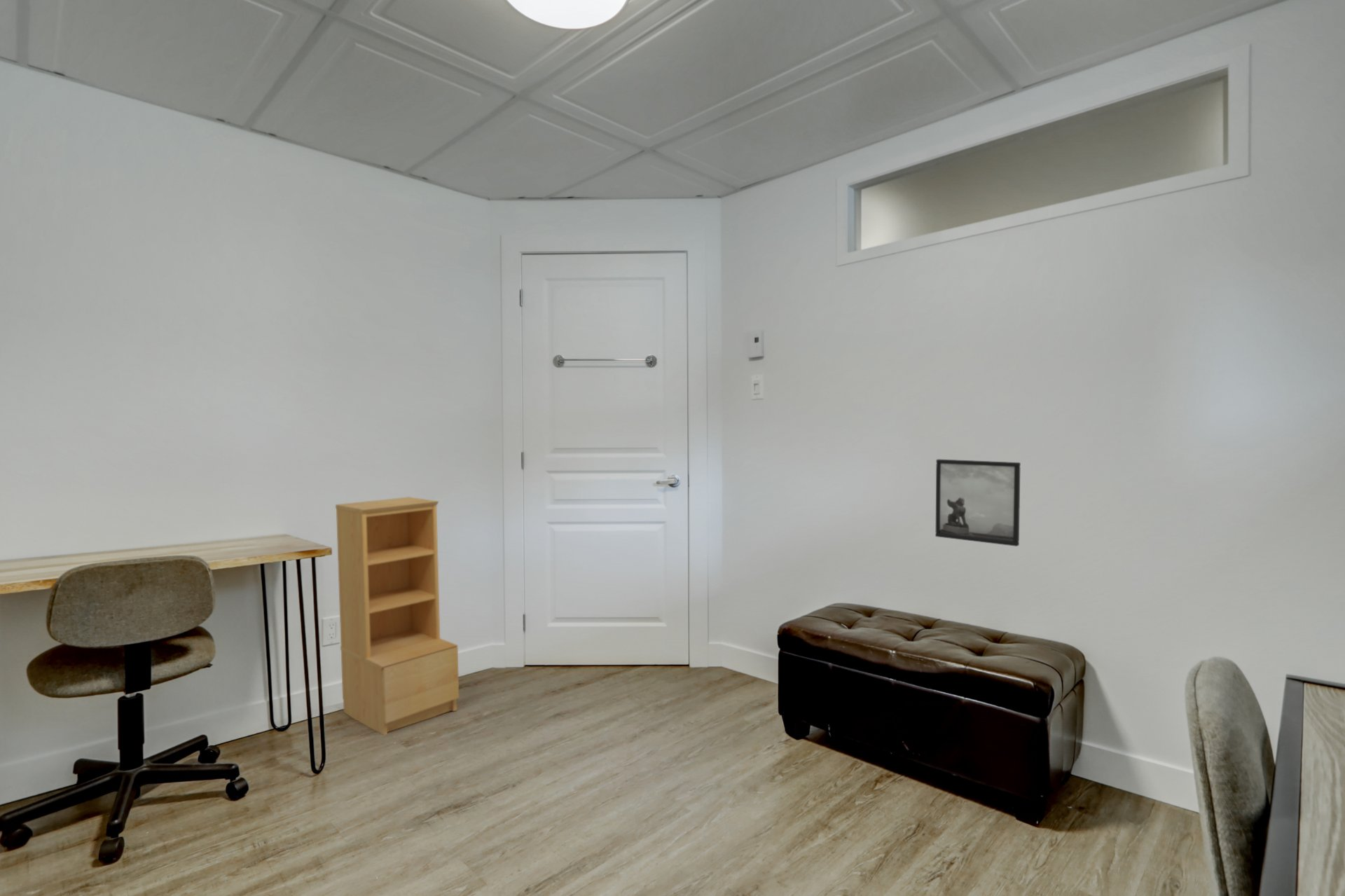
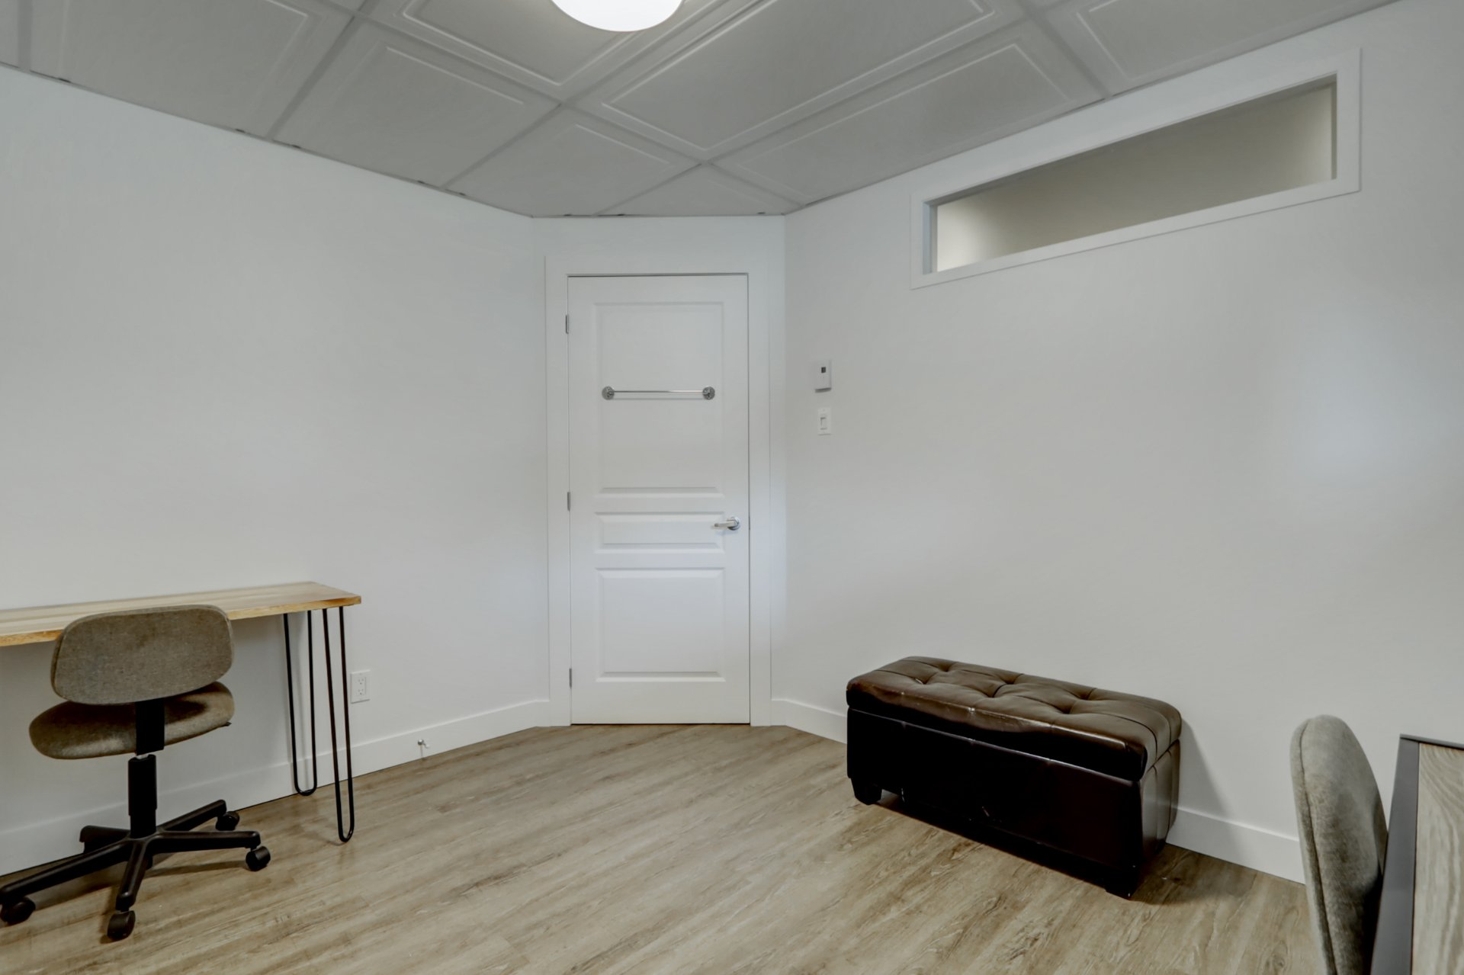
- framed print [934,459,1021,547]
- bookshelf [335,496,460,736]
